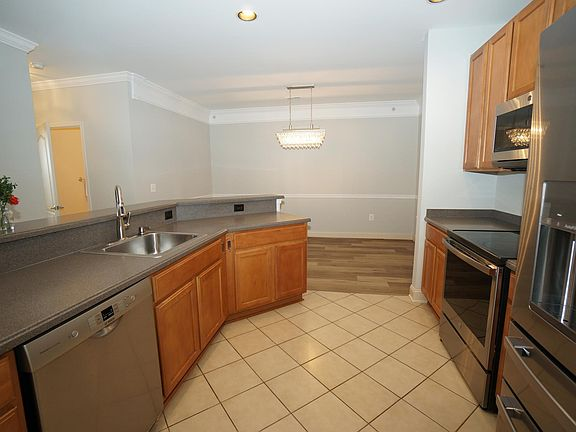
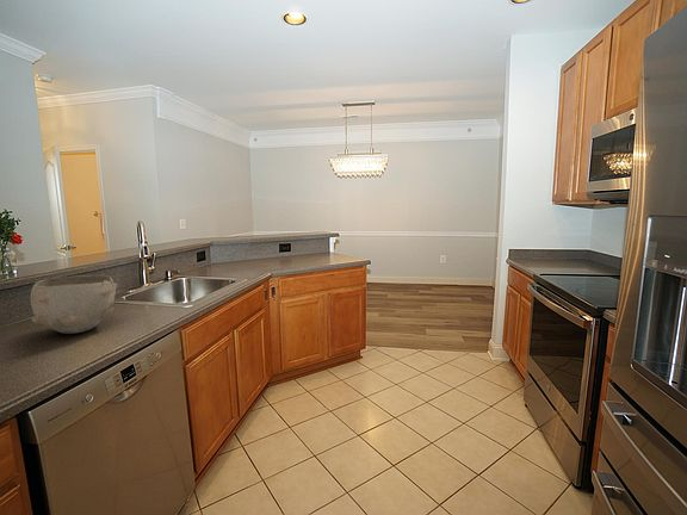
+ bowl [30,274,119,335]
